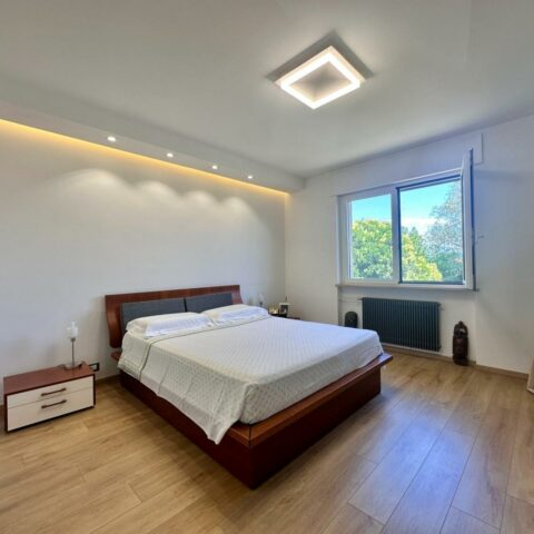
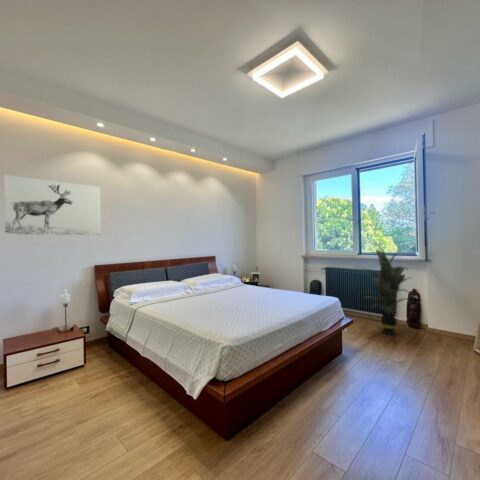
+ wall art [3,174,102,236]
+ indoor plant [352,242,416,336]
